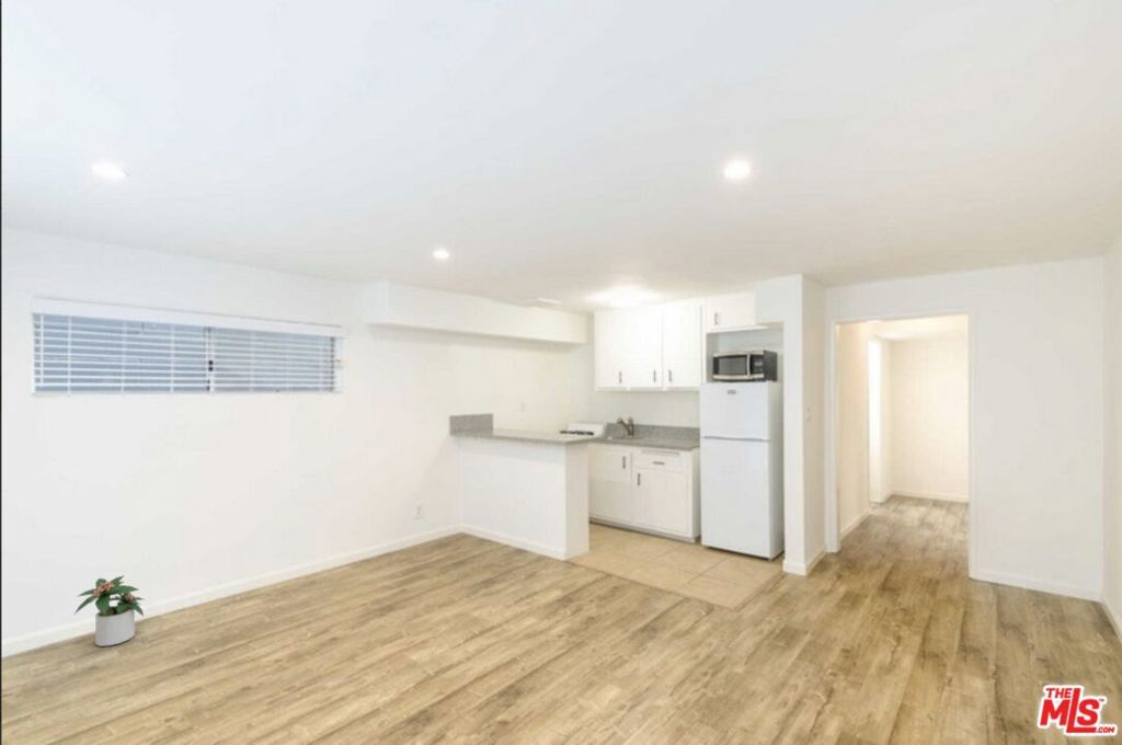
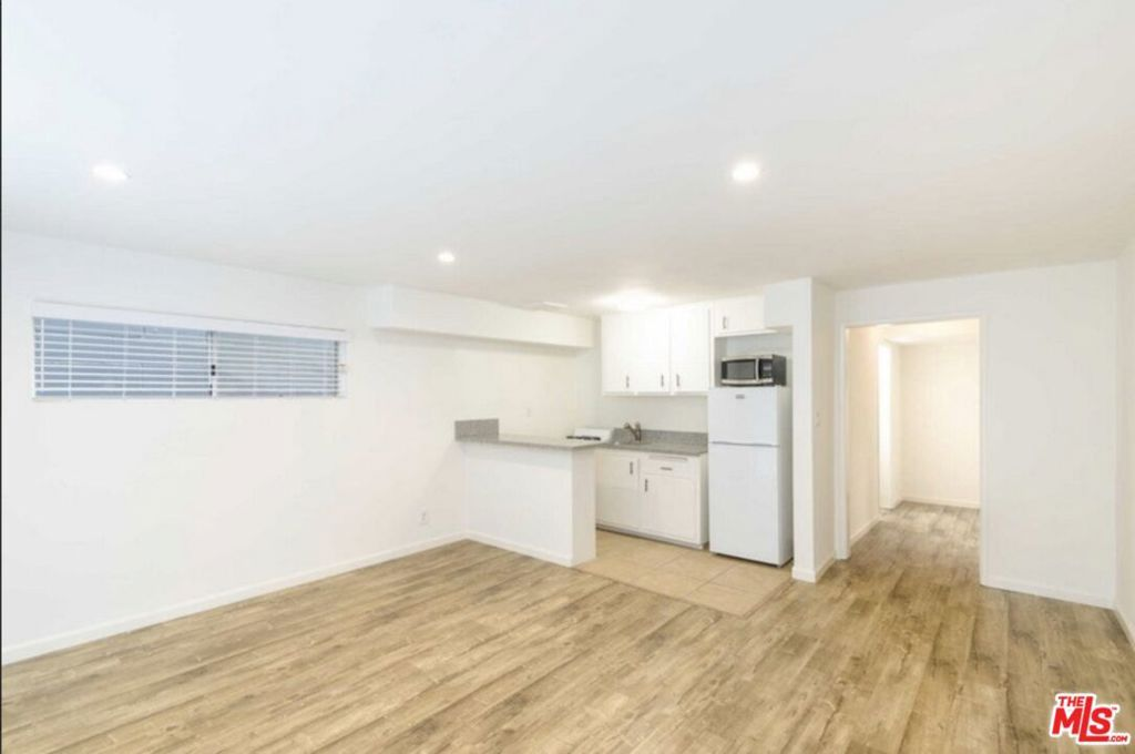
- potted plant [73,574,146,647]
